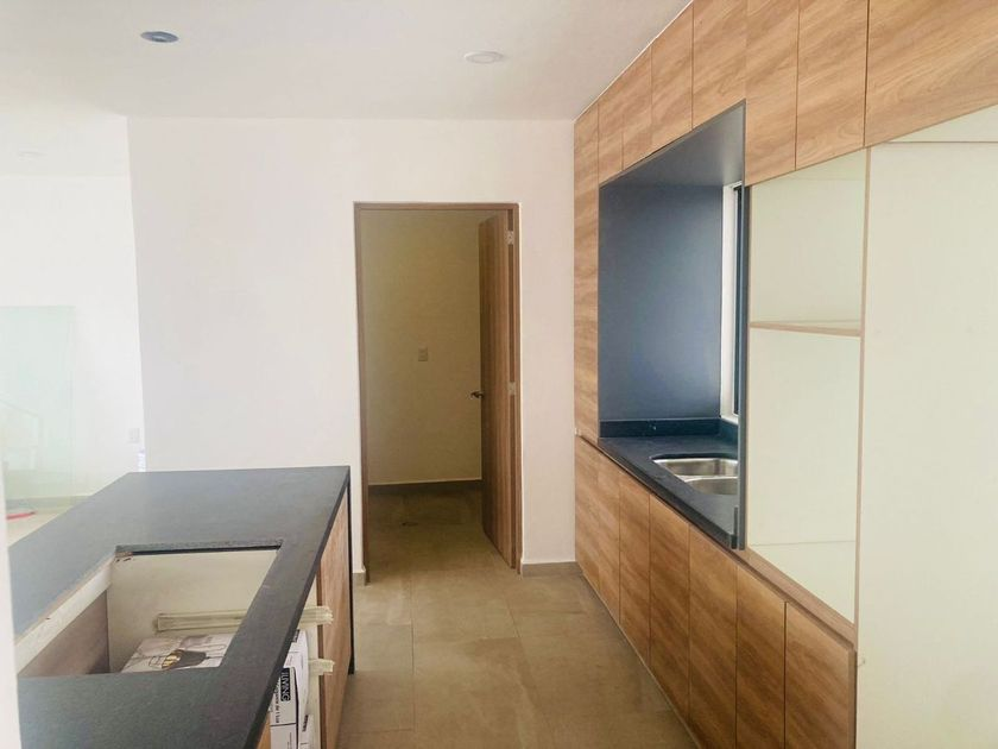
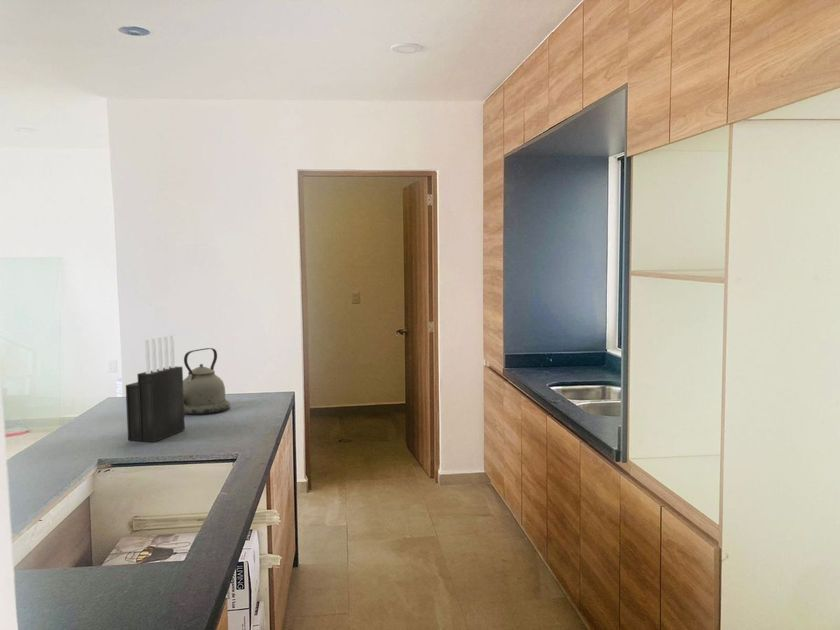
+ knife block [125,334,186,443]
+ kettle [183,347,231,415]
